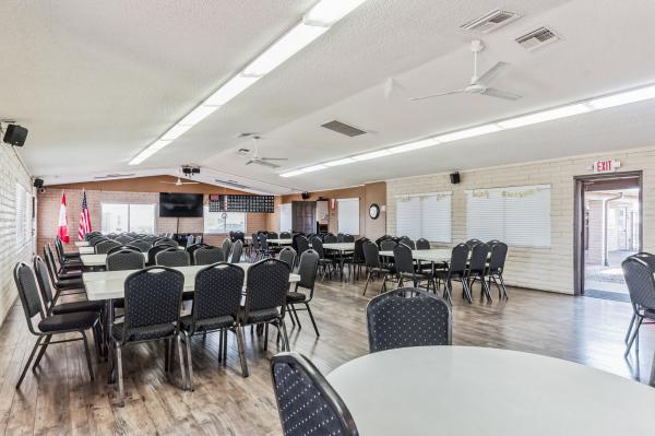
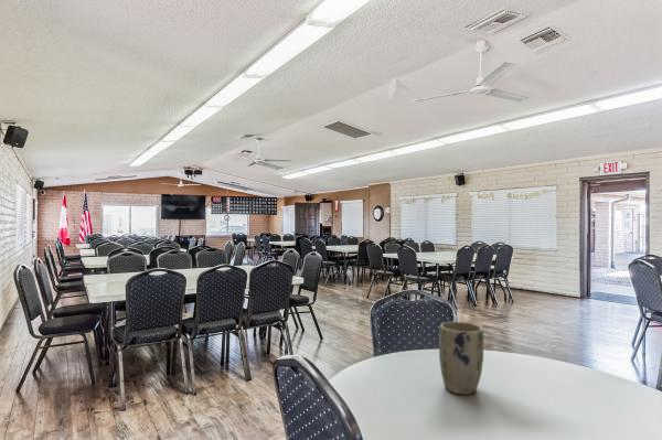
+ plant pot [438,321,484,396]
